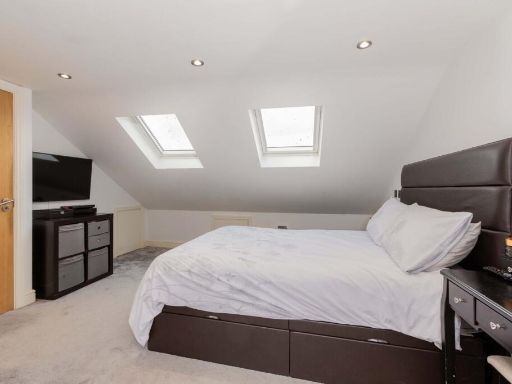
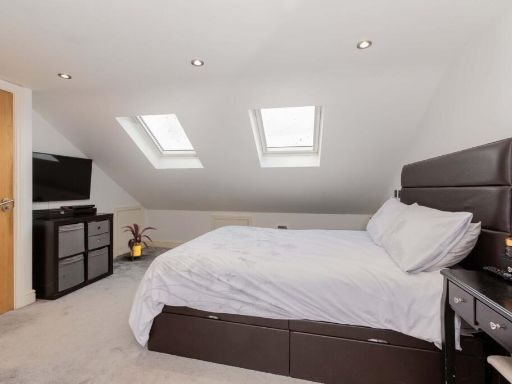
+ house plant [121,222,158,262]
